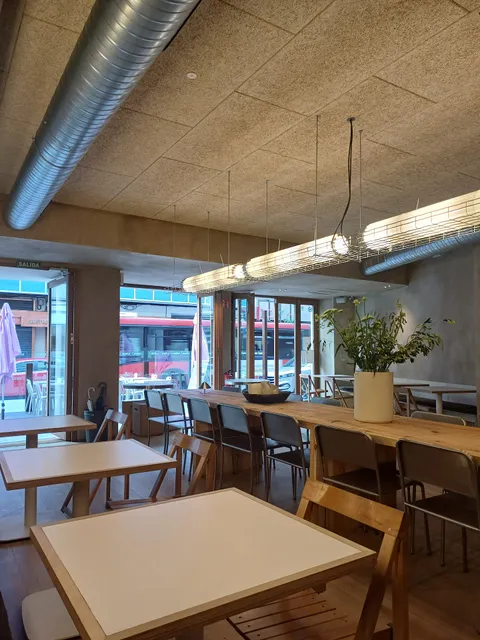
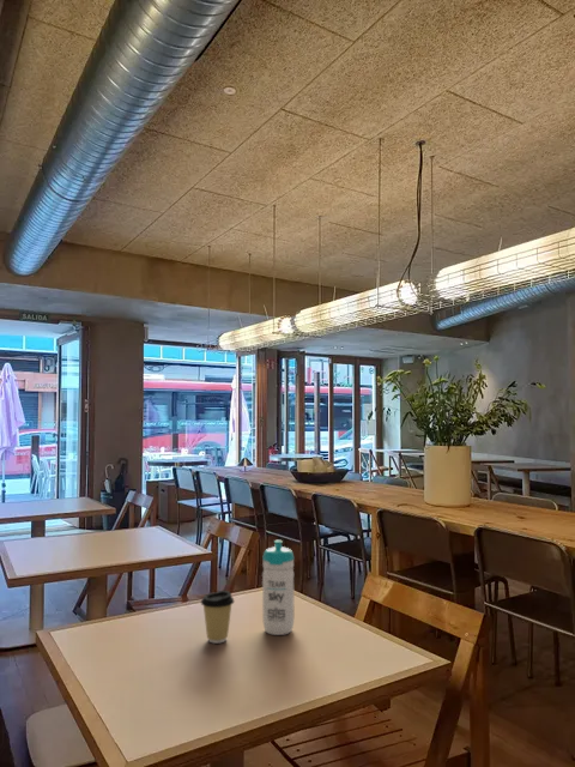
+ water bottle [261,539,295,636]
+ coffee cup [200,590,235,645]
